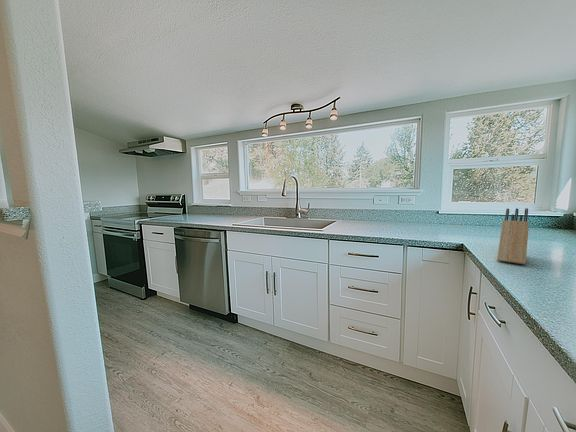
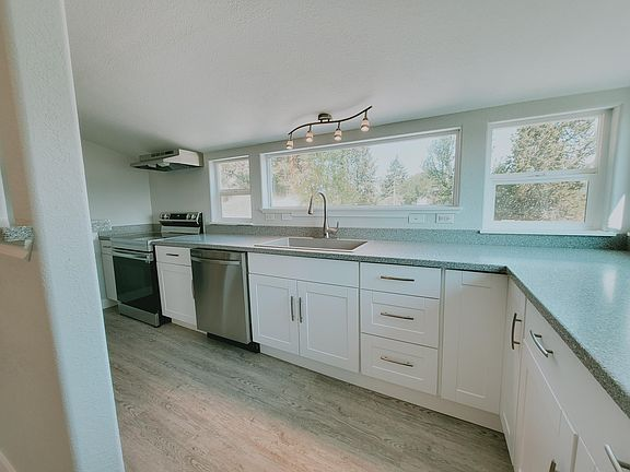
- knife block [496,207,530,265]
